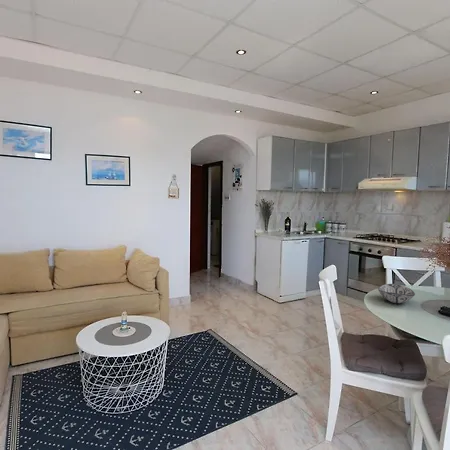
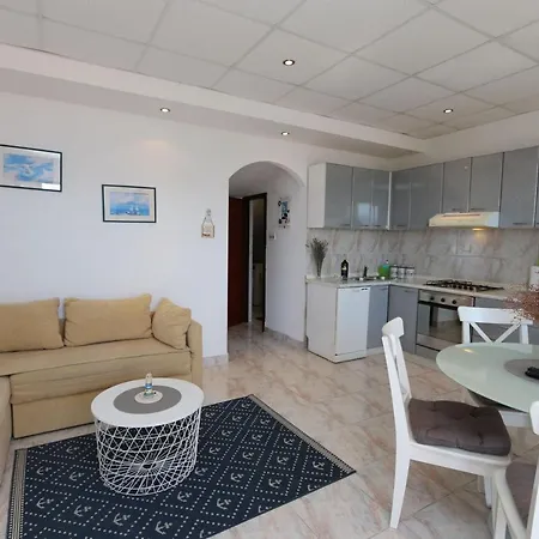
- decorative bowl [377,283,416,304]
